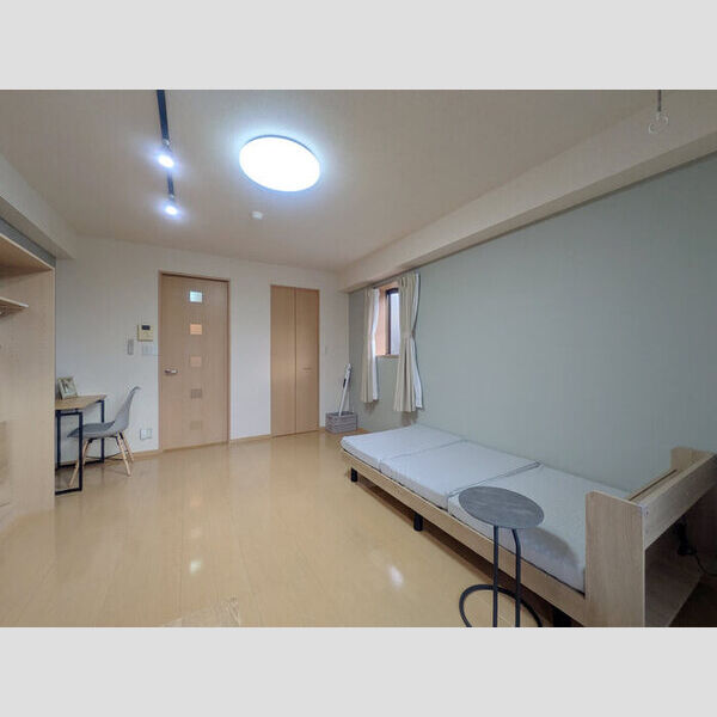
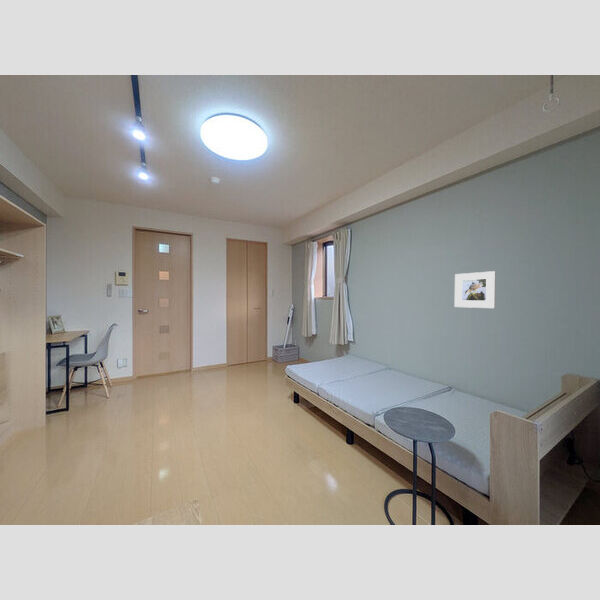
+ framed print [454,270,497,309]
